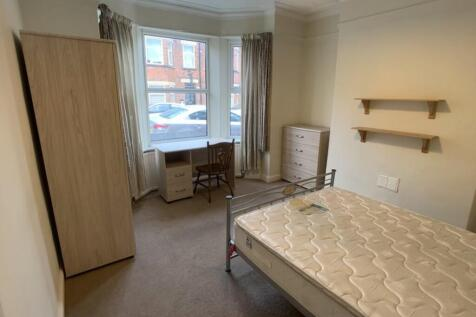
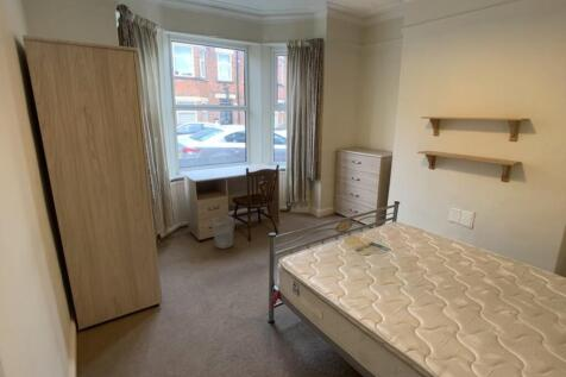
+ wastebasket [210,215,235,250]
